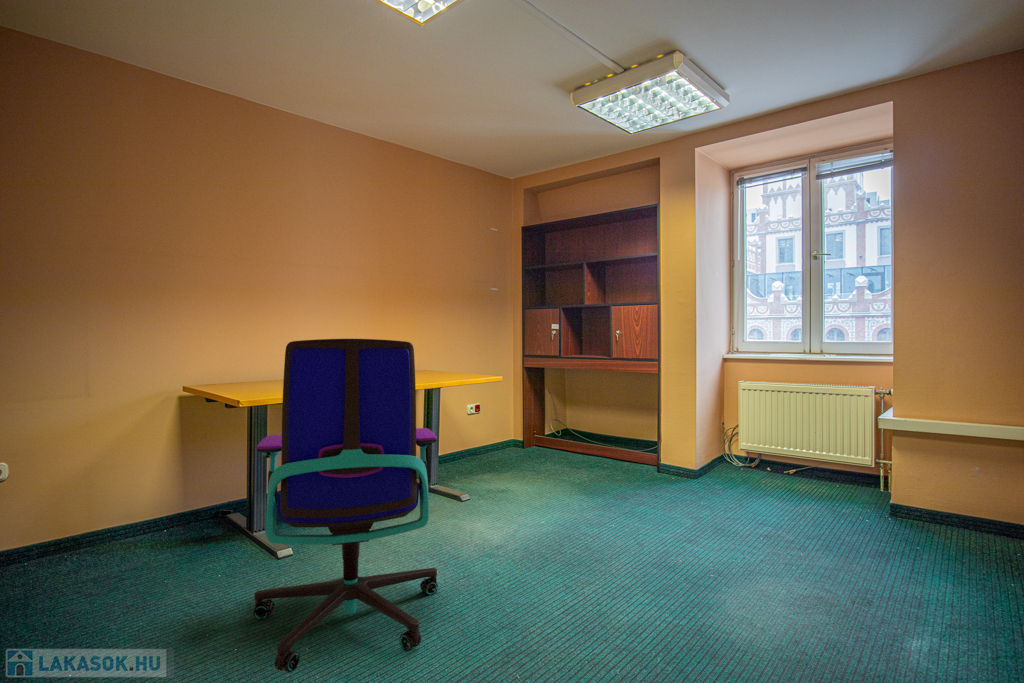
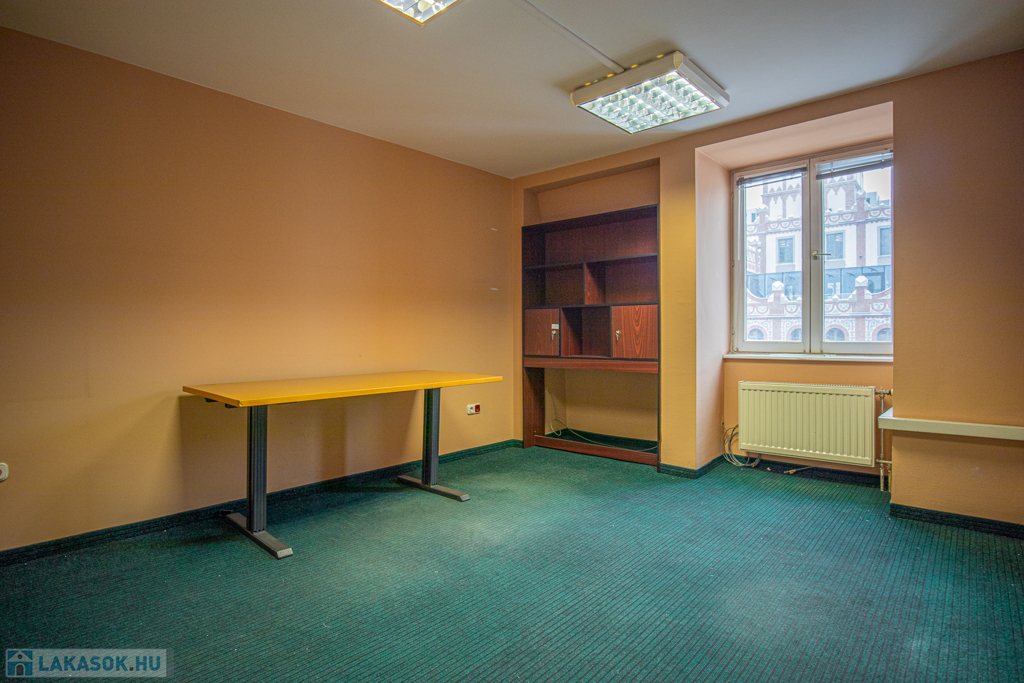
- office chair [253,338,439,673]
